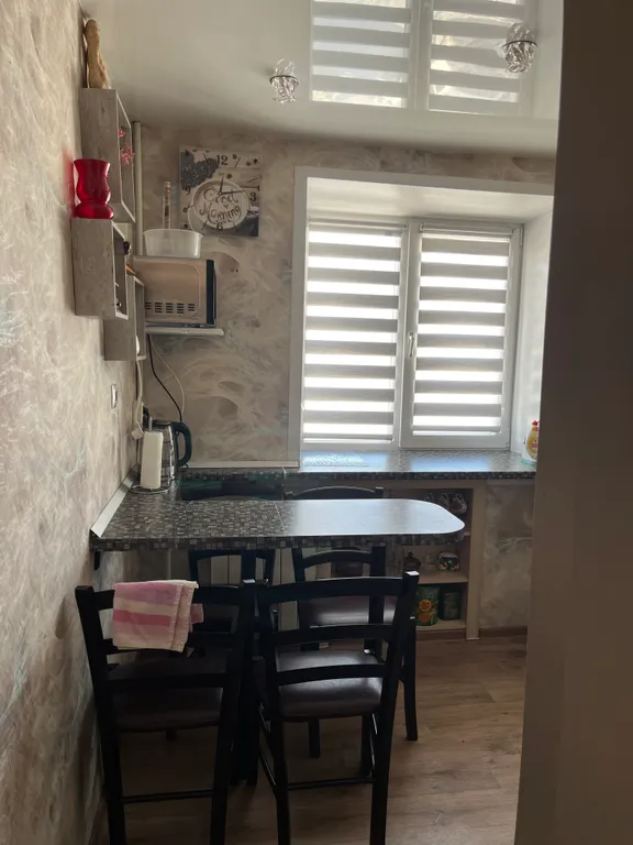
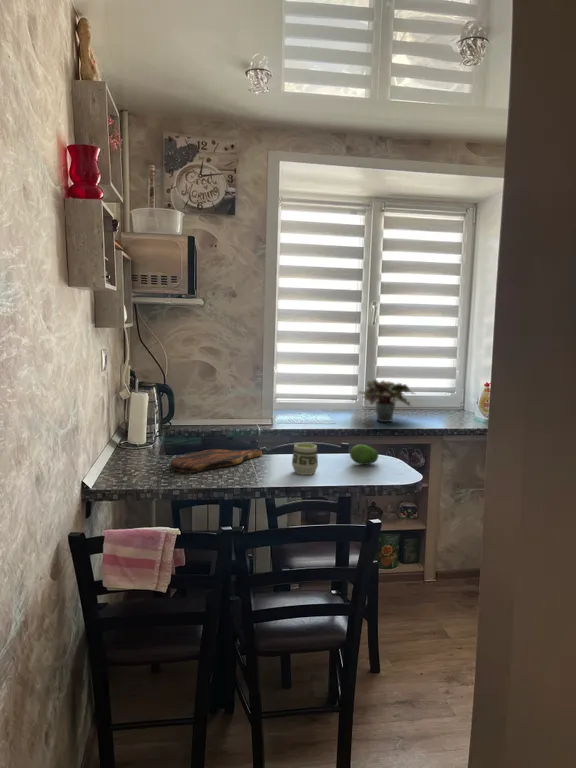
+ cup [291,442,319,476]
+ cutting board [169,448,263,474]
+ potted plant [357,379,416,423]
+ fruit [349,443,379,466]
